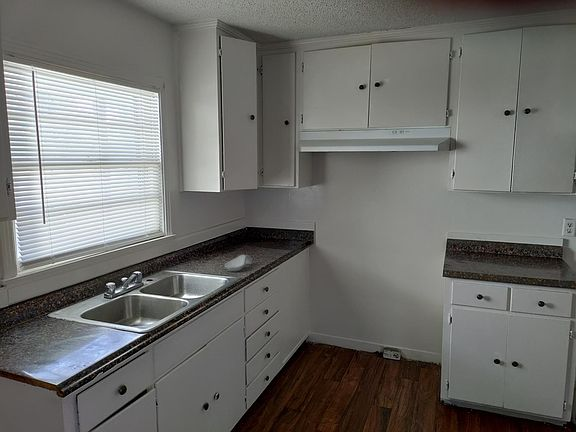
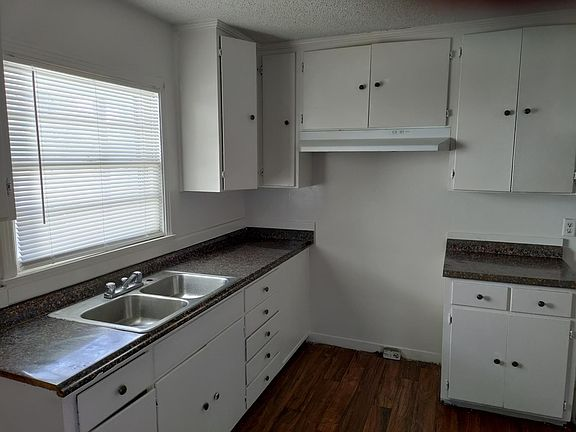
- spoon rest [224,254,253,272]
